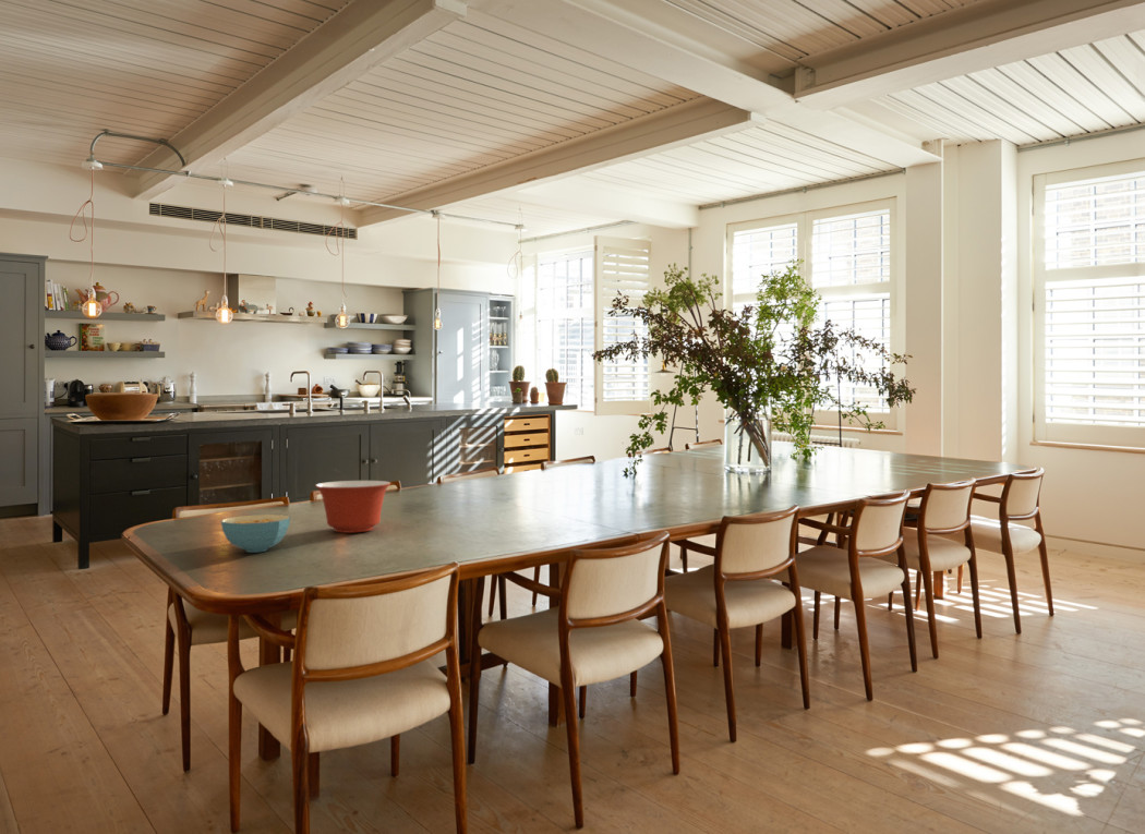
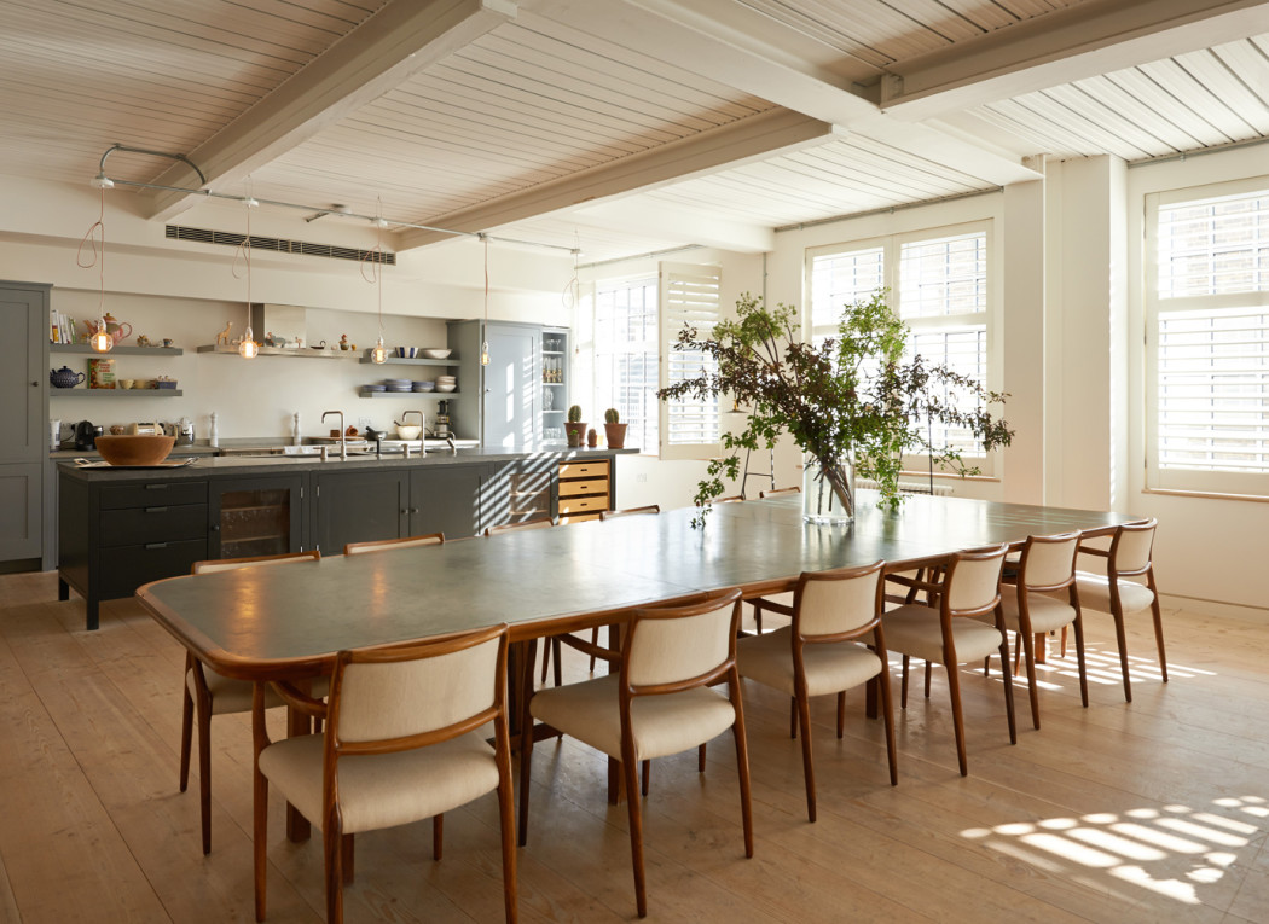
- cereal bowl [220,513,291,554]
- mixing bowl [314,480,391,534]
